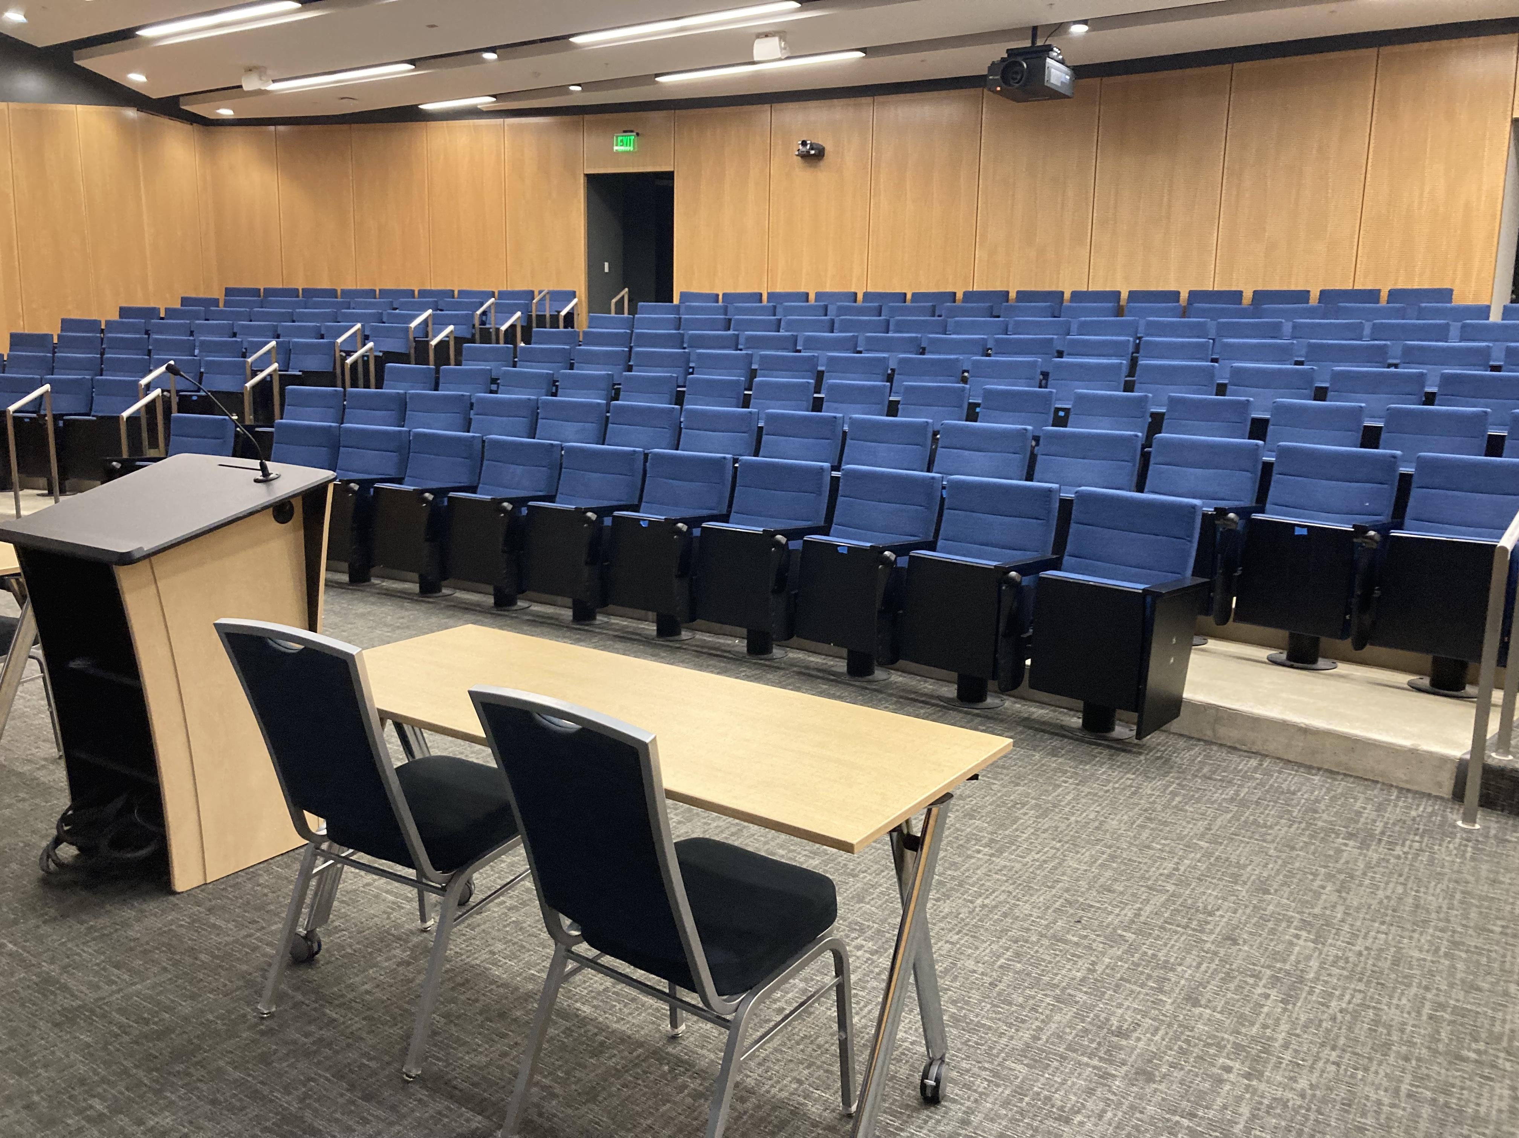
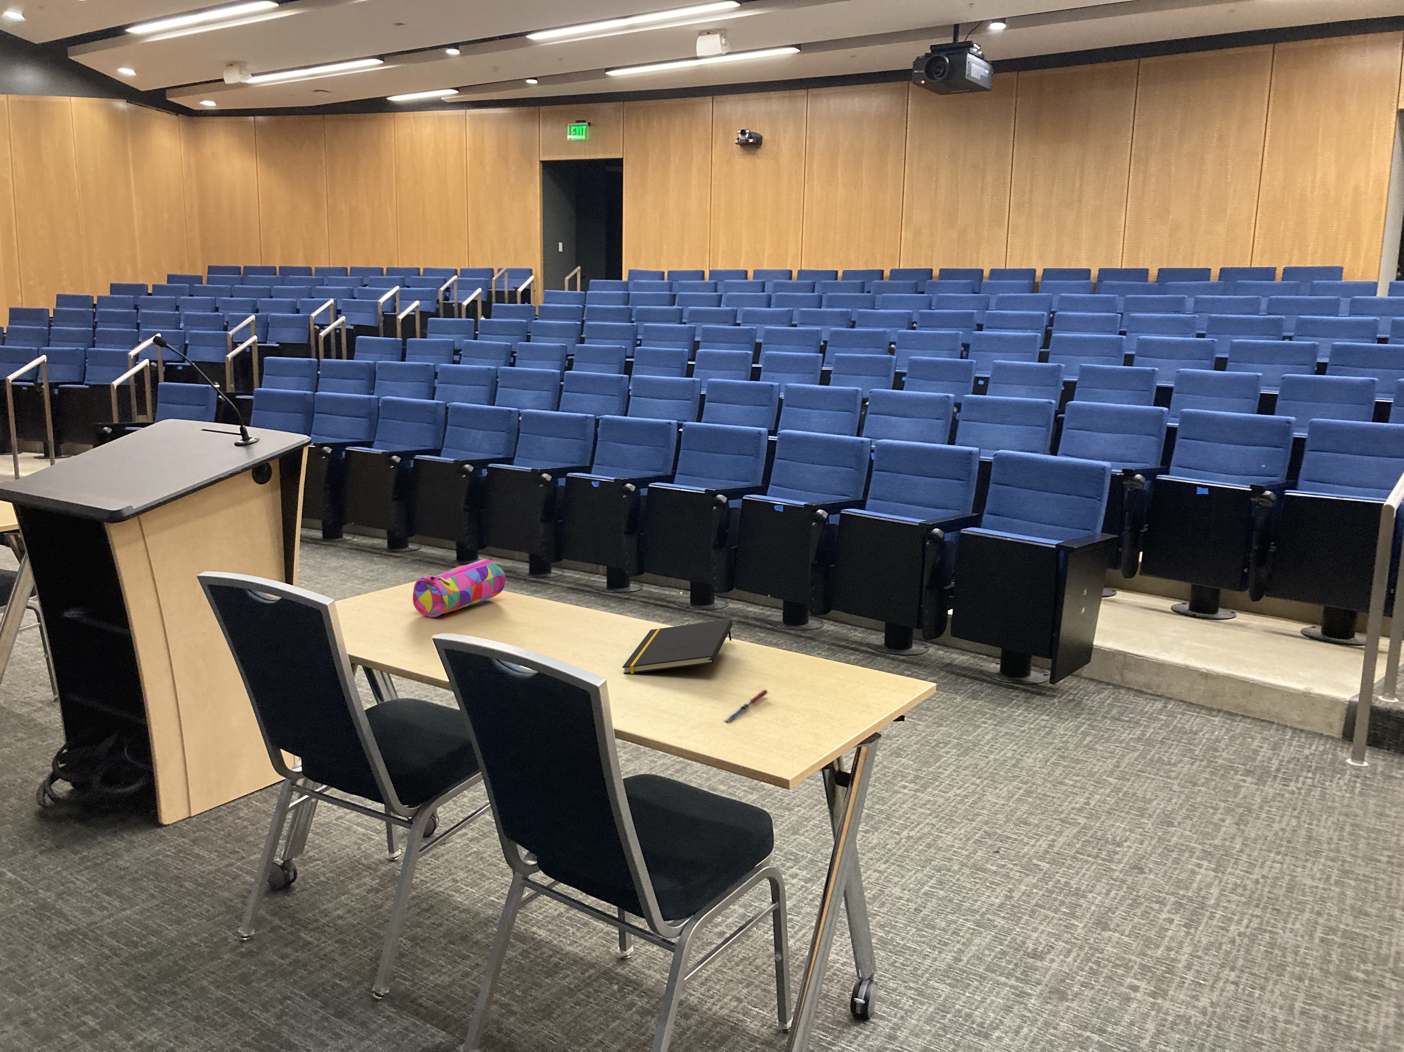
+ pencil case [412,559,506,618]
+ notepad [622,619,733,674]
+ pen [723,690,769,723]
